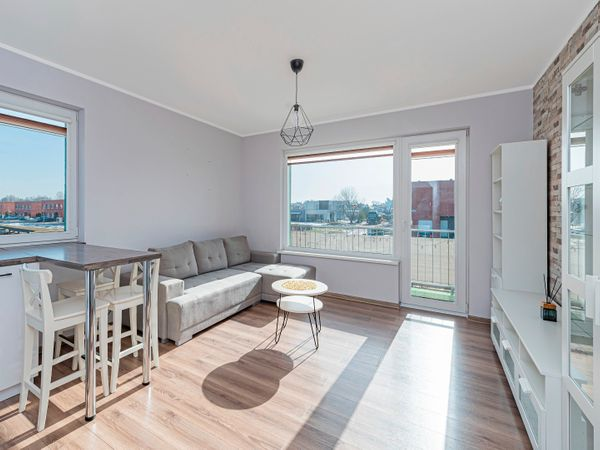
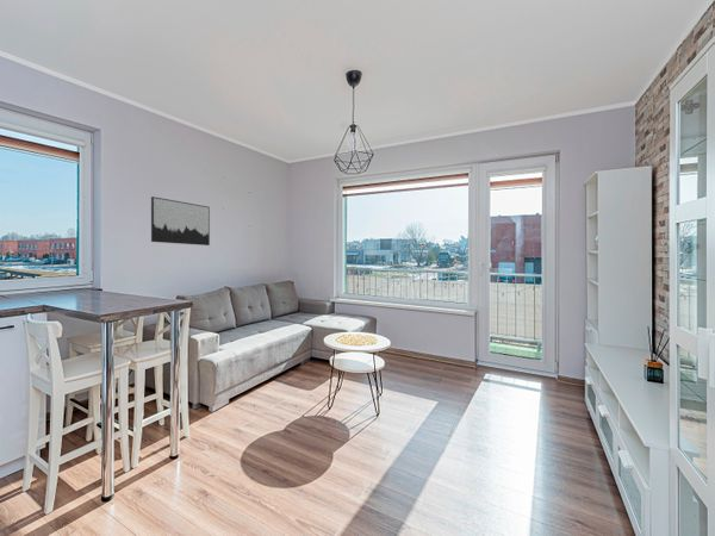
+ wall art [150,195,211,247]
